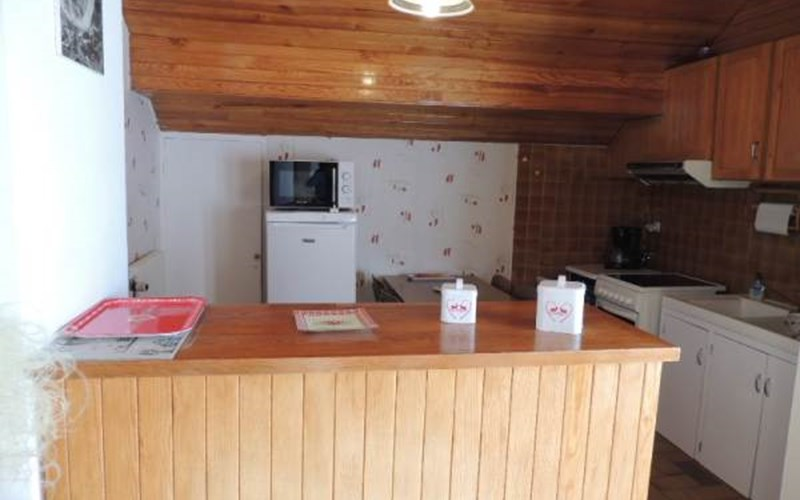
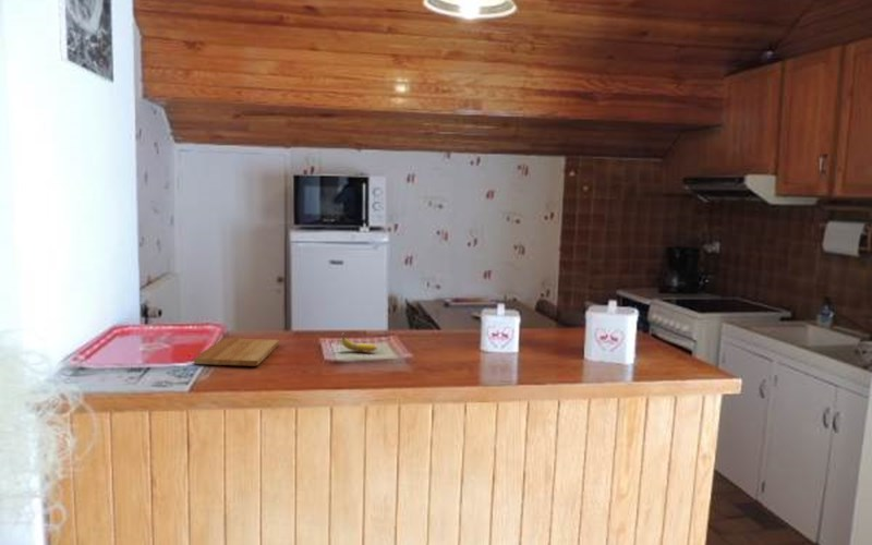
+ fruit [340,332,378,352]
+ cutting board [193,337,280,367]
